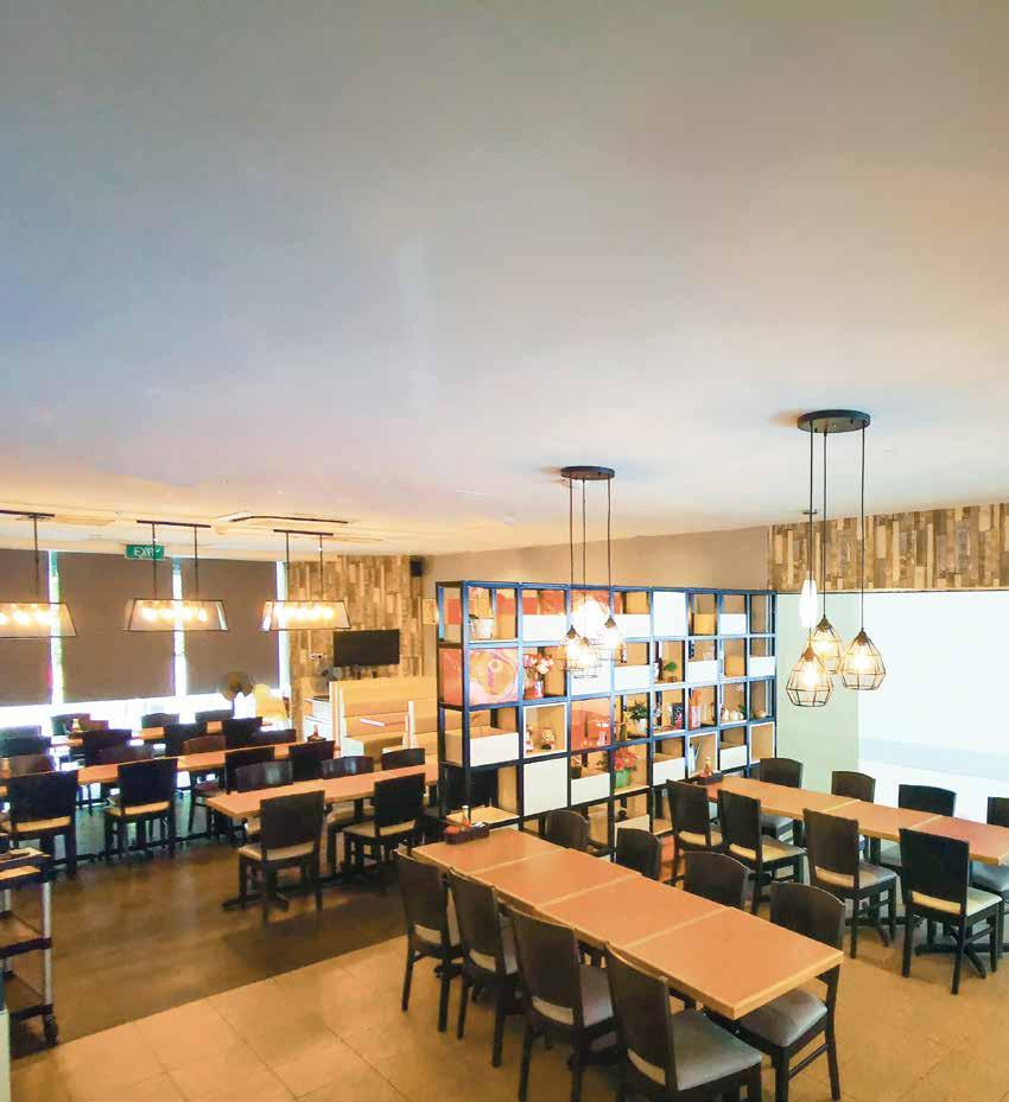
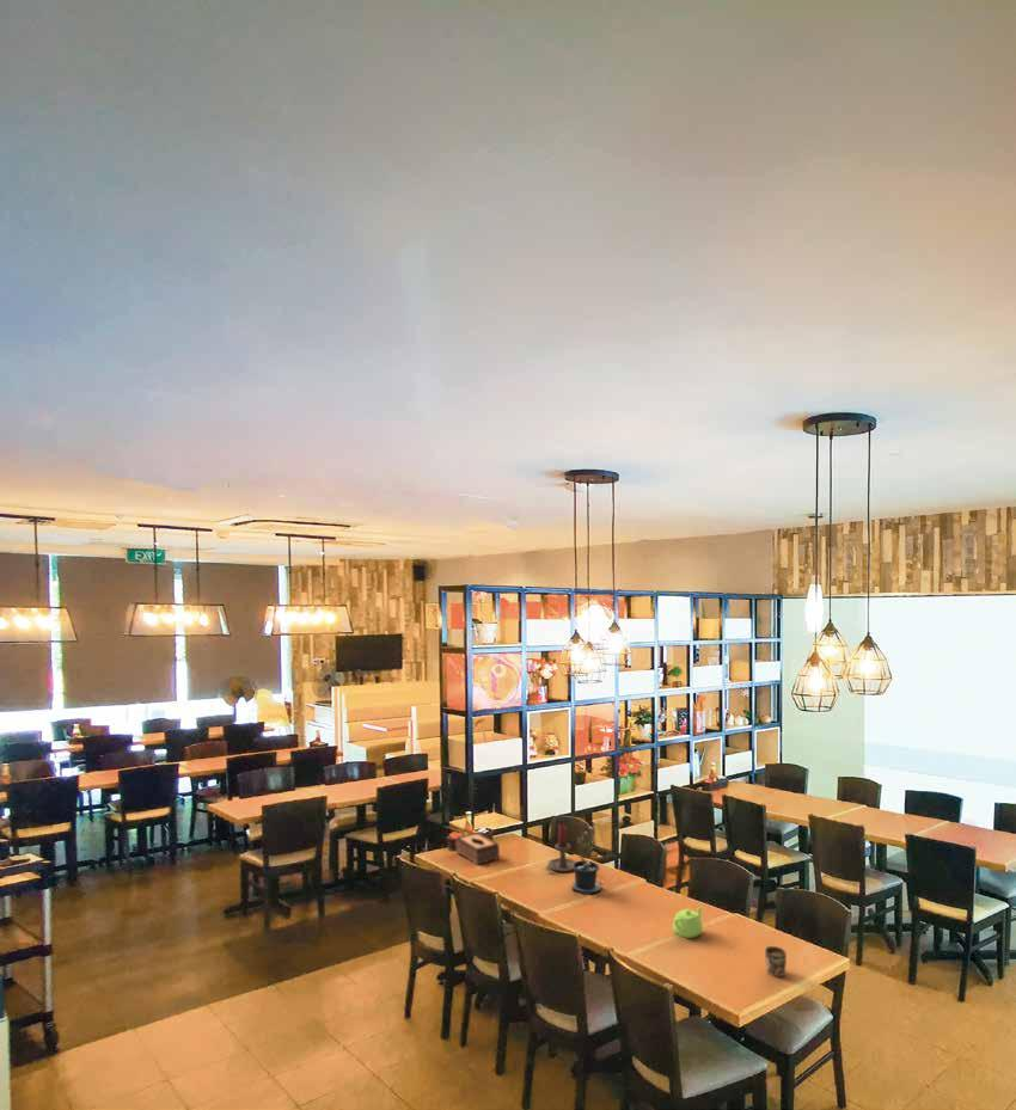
+ potted plant [571,830,604,896]
+ mug [764,945,788,977]
+ candle holder [545,823,577,873]
+ tissue box [455,832,501,865]
+ teapot [672,904,704,939]
